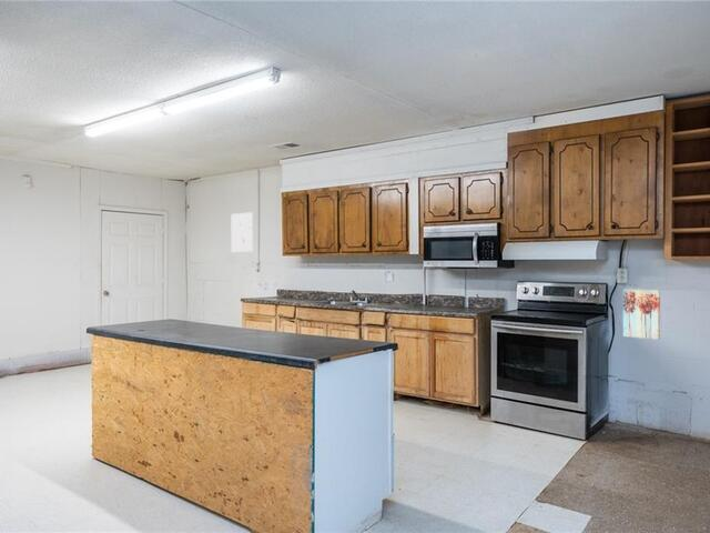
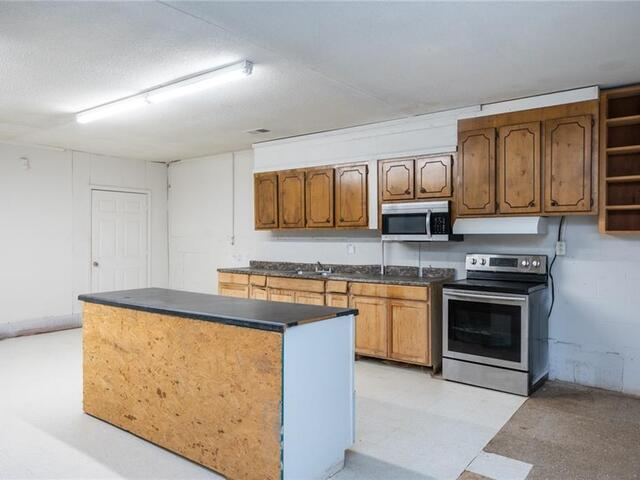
- wall art [622,288,661,341]
- wall art [231,211,254,252]
